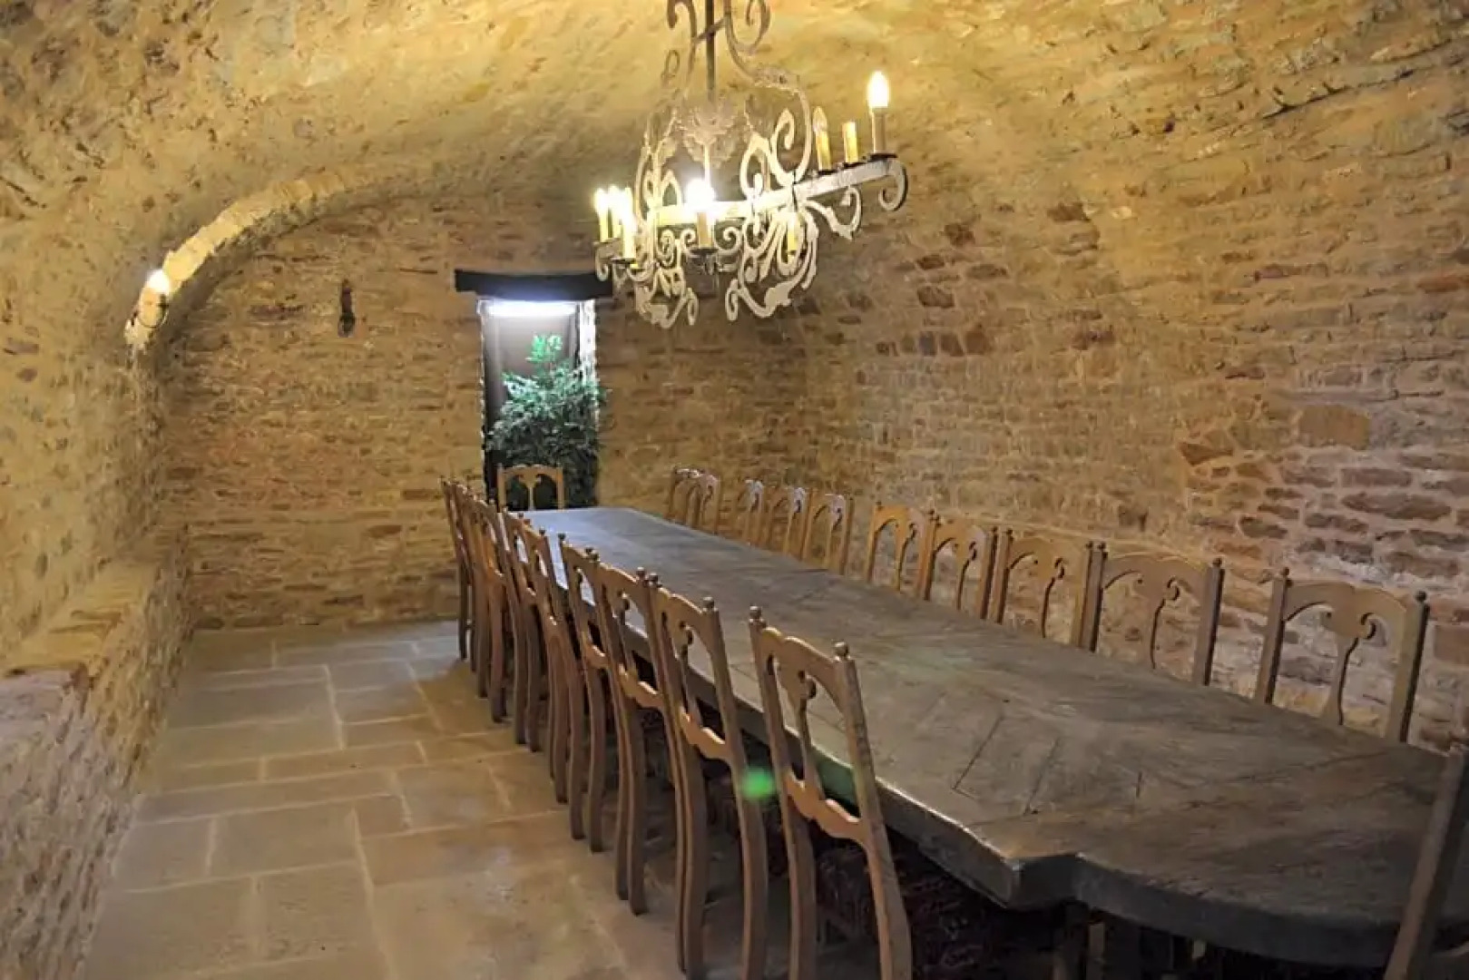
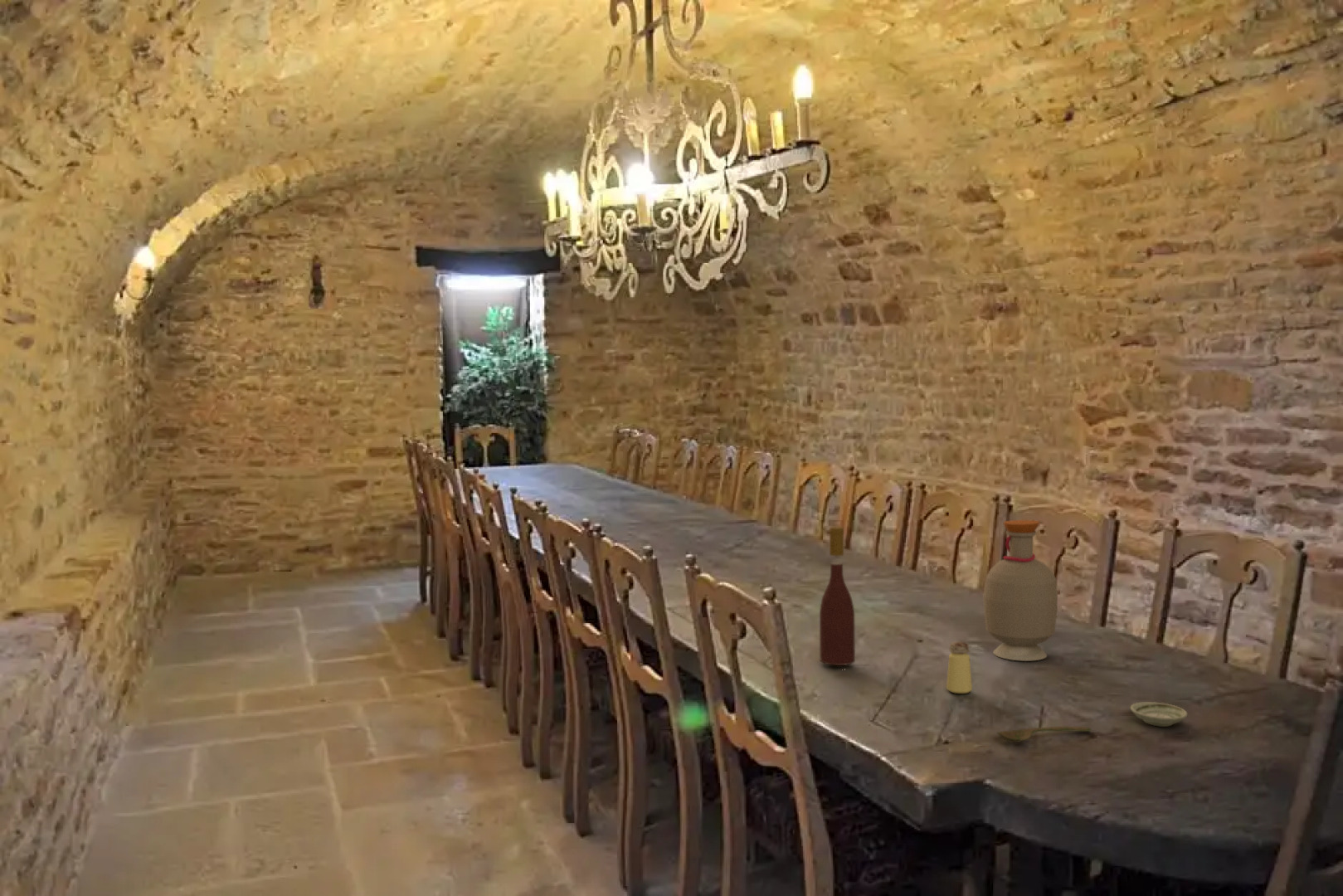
+ saltshaker [946,640,973,694]
+ wine bottle [819,526,856,666]
+ spoon [996,726,1092,743]
+ bottle [982,519,1058,662]
+ saucer [1130,701,1188,728]
